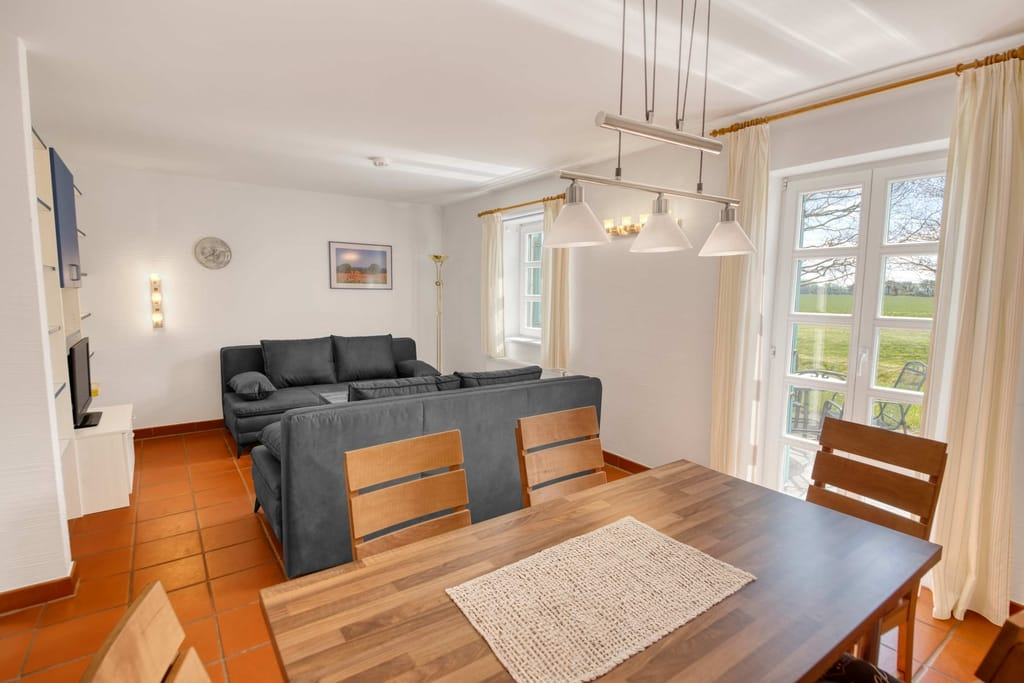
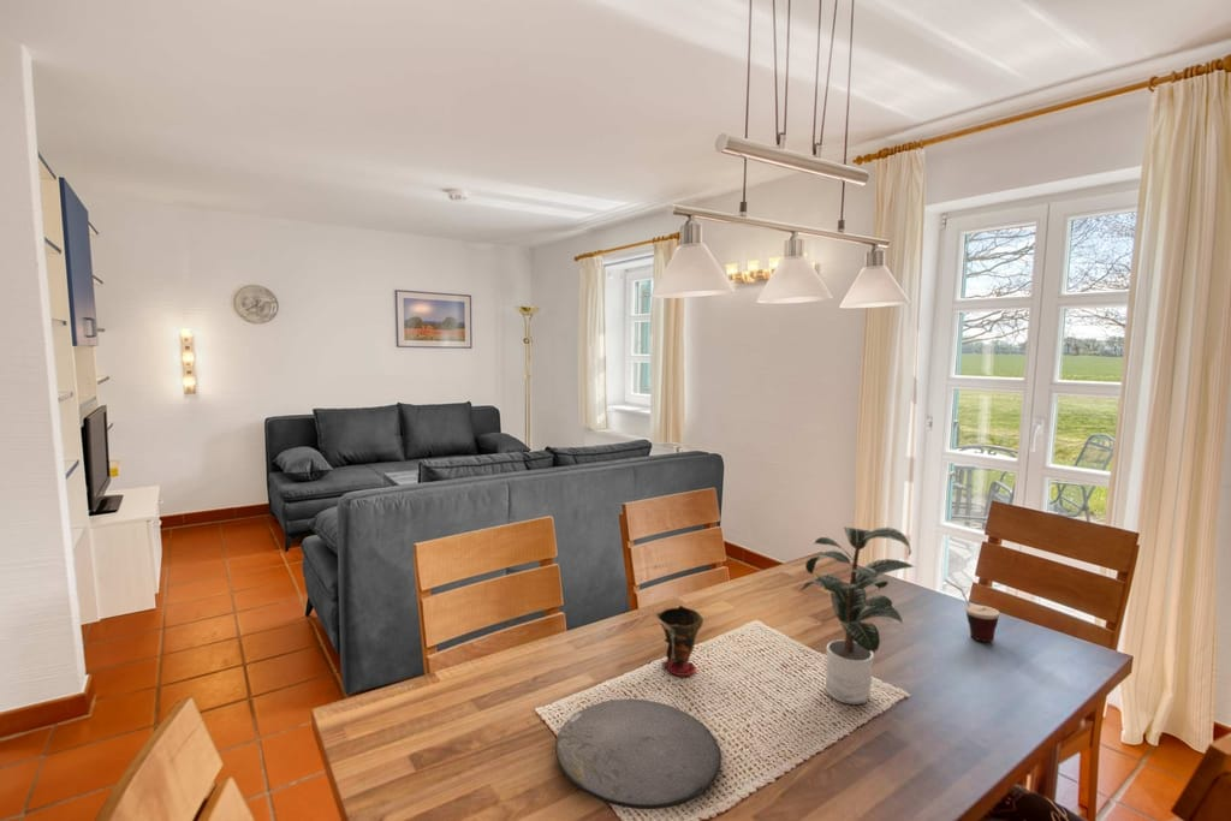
+ potted plant [799,525,917,706]
+ cup [944,578,1000,643]
+ cup [655,605,704,677]
+ plate [554,698,722,810]
